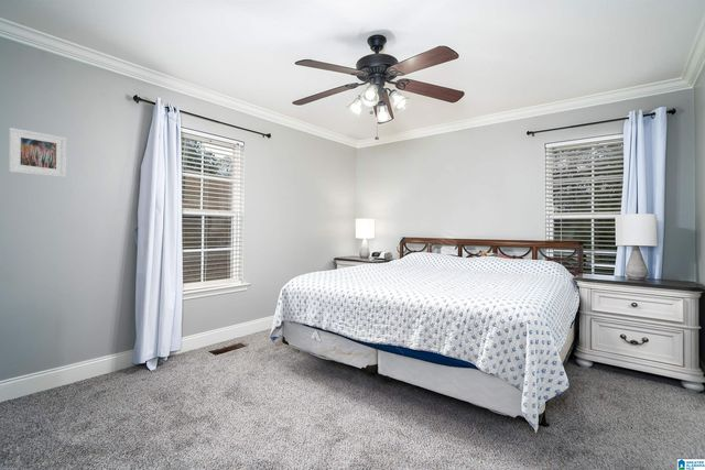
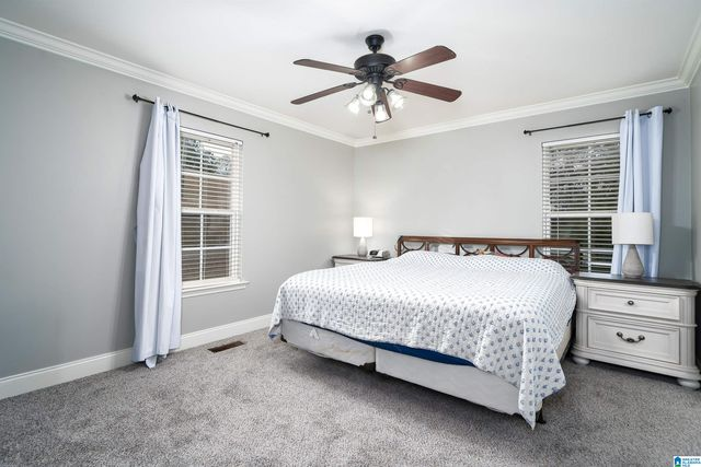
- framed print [8,127,67,178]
